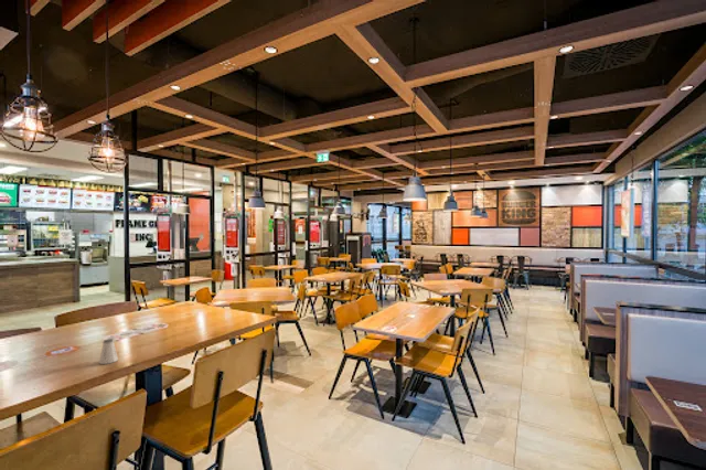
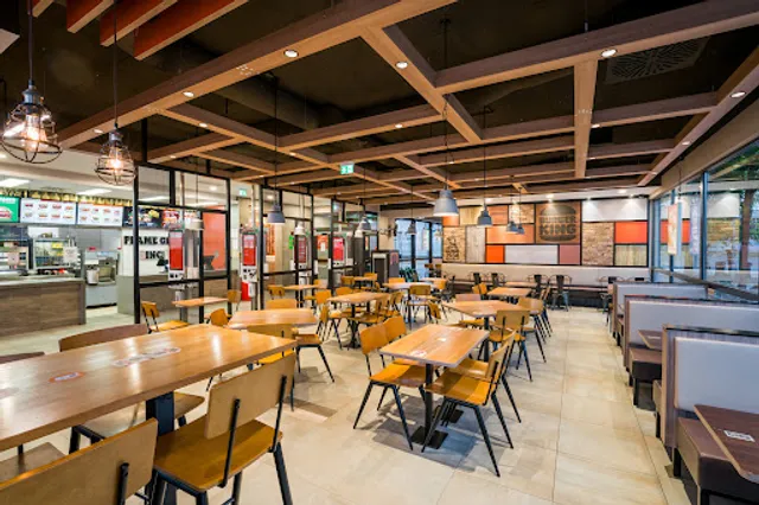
- saltshaker [98,338,119,365]
